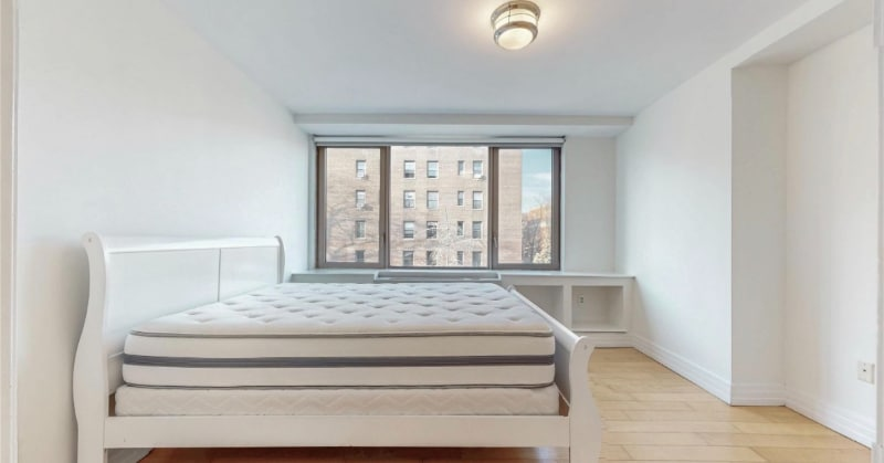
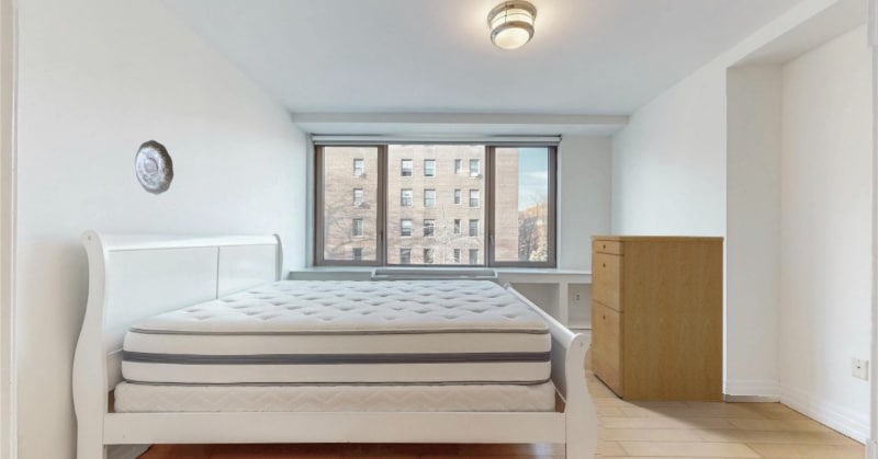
+ filing cabinet [589,234,725,403]
+ decorative plate [134,139,175,196]
